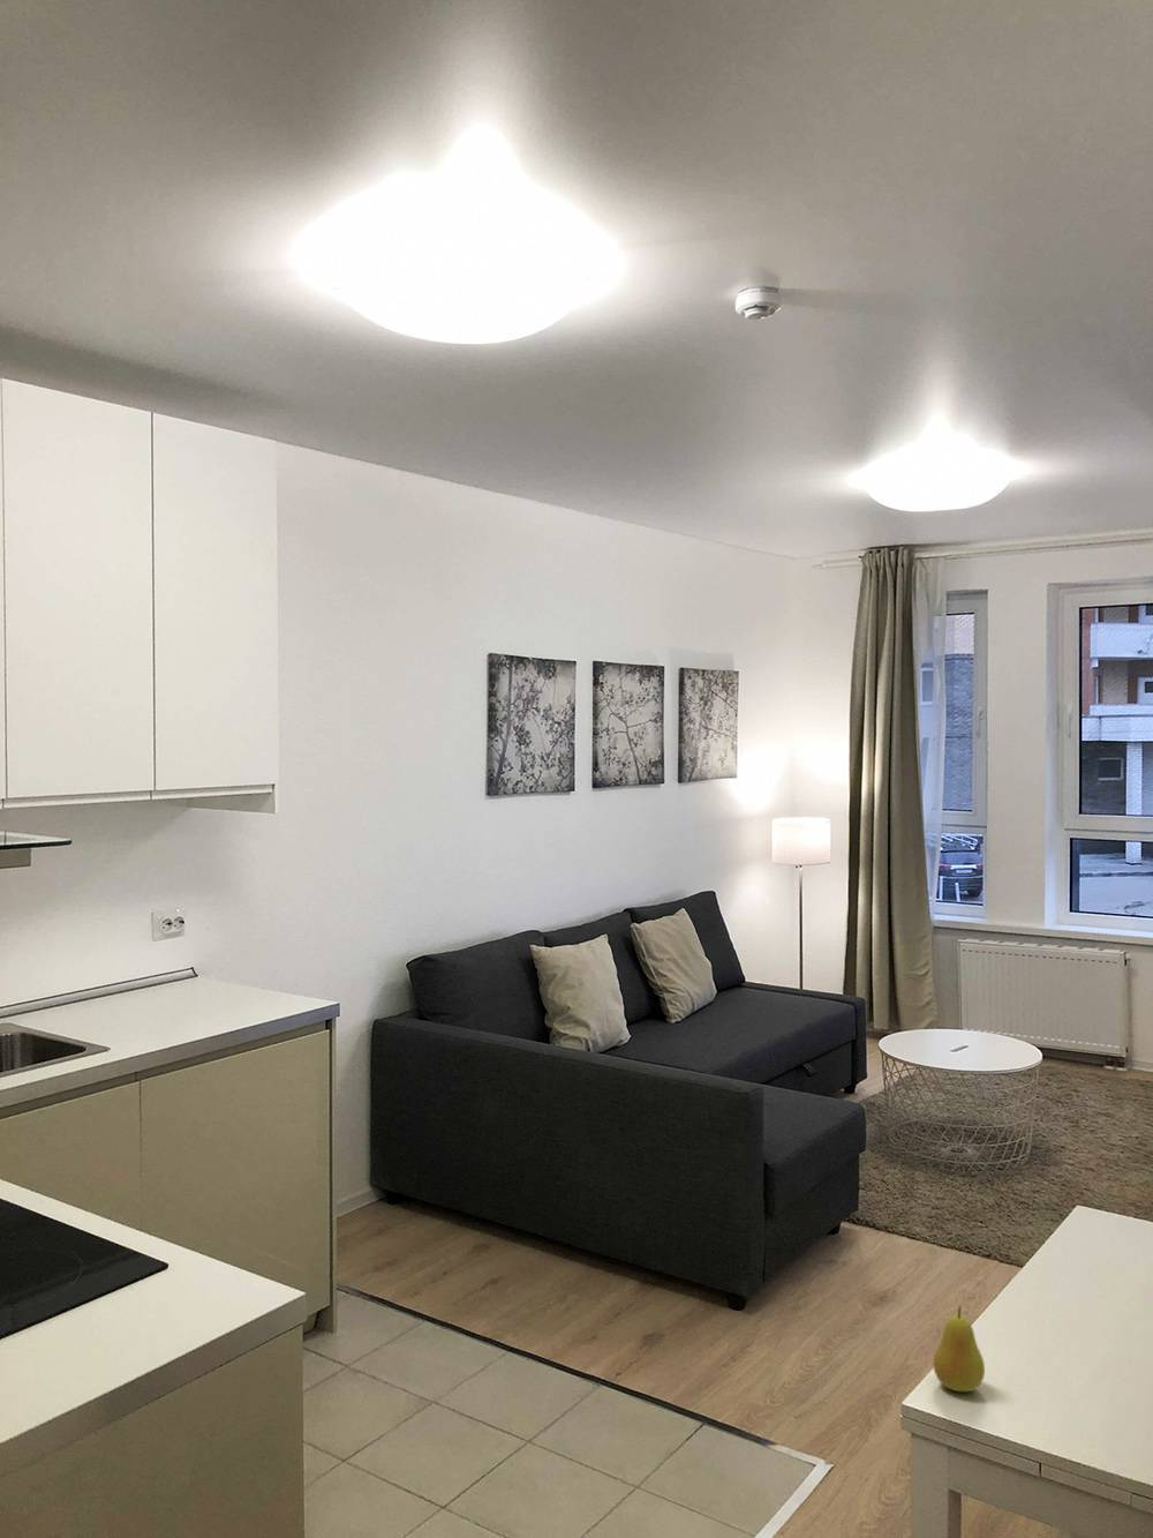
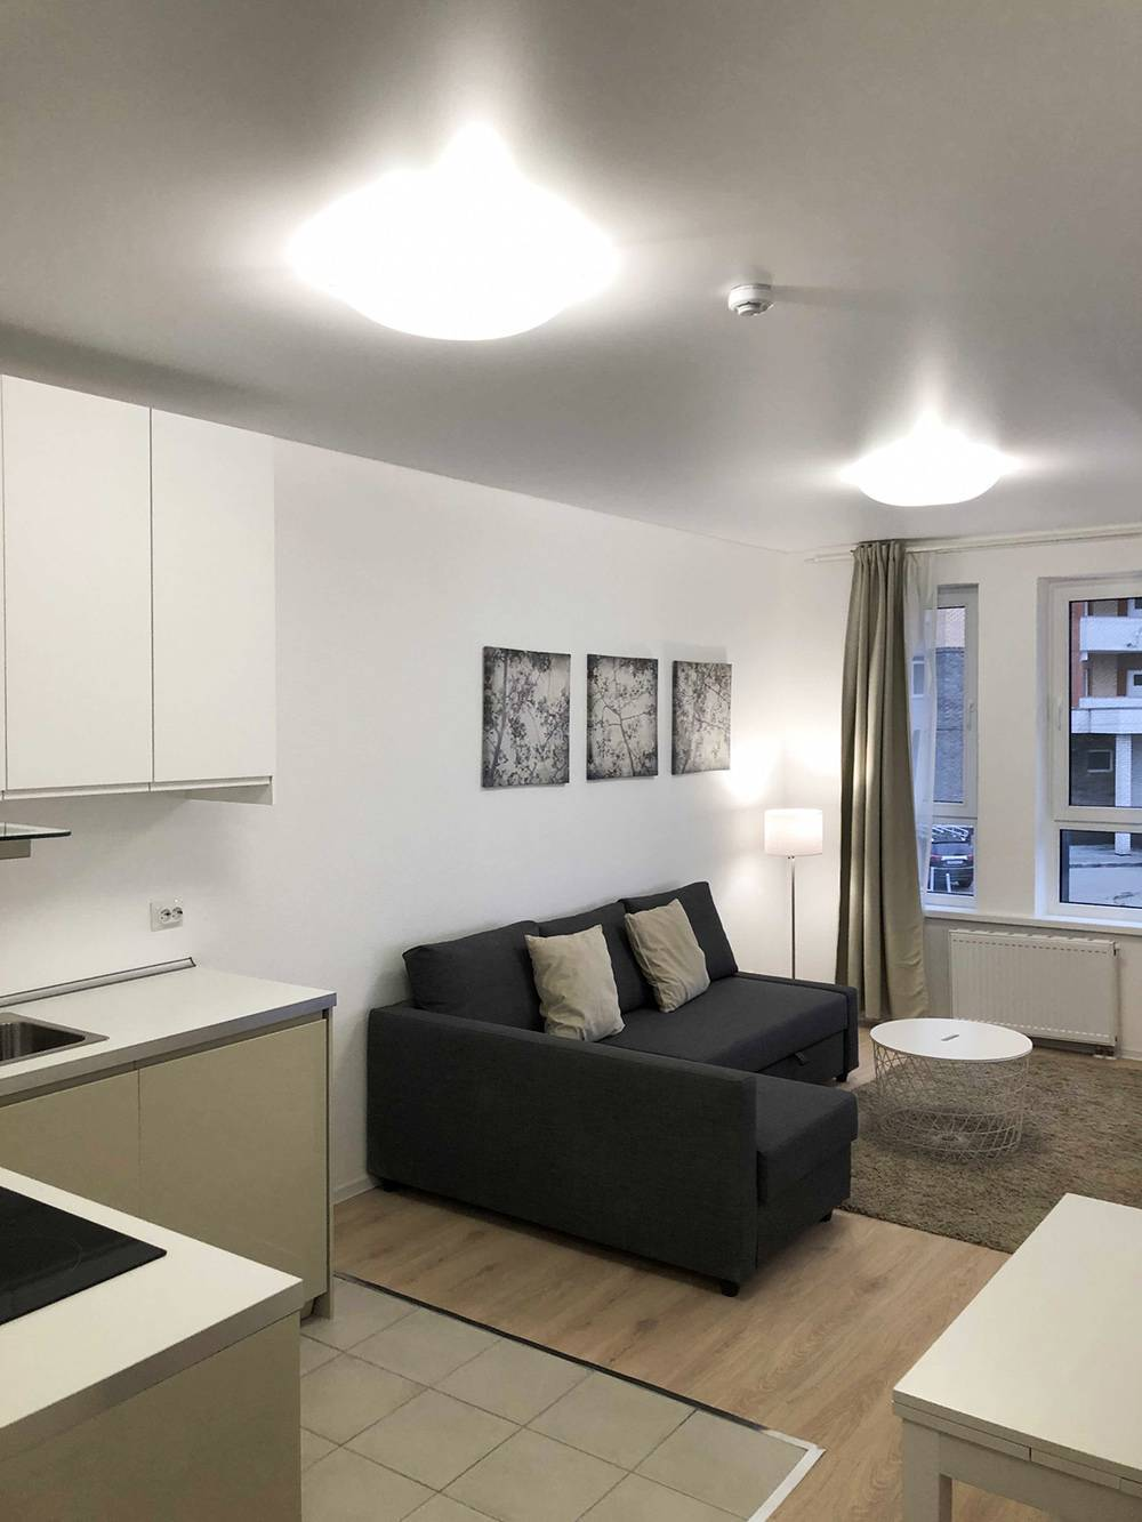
- fruit [931,1305,986,1393]
